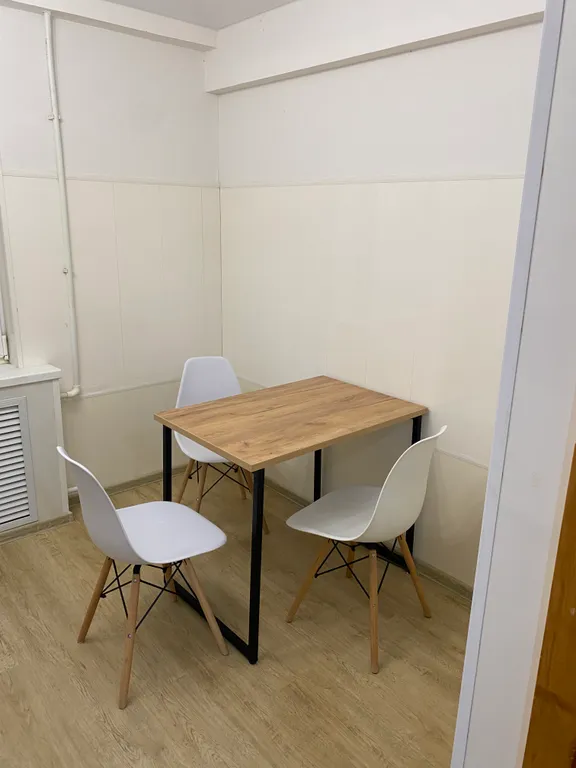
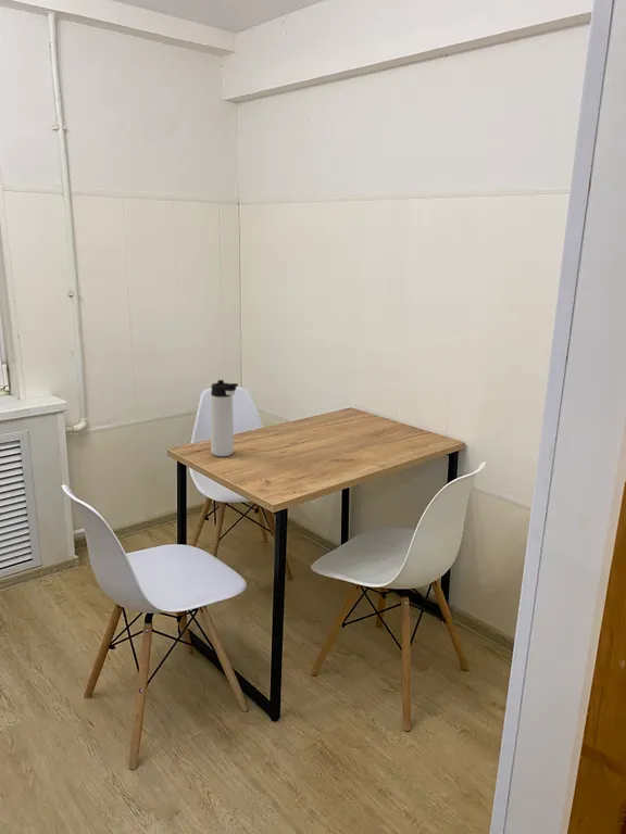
+ thermos bottle [210,379,239,457]
